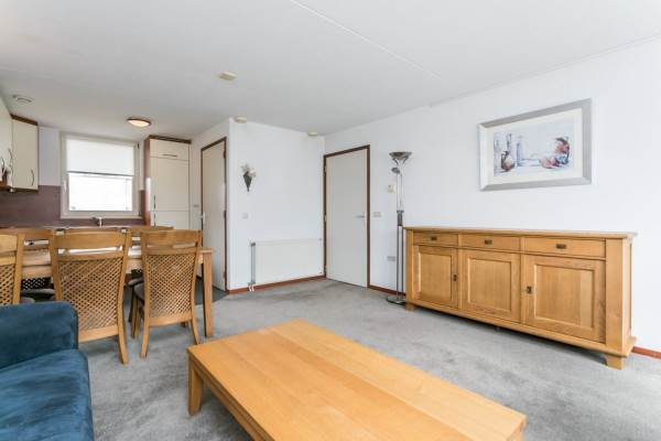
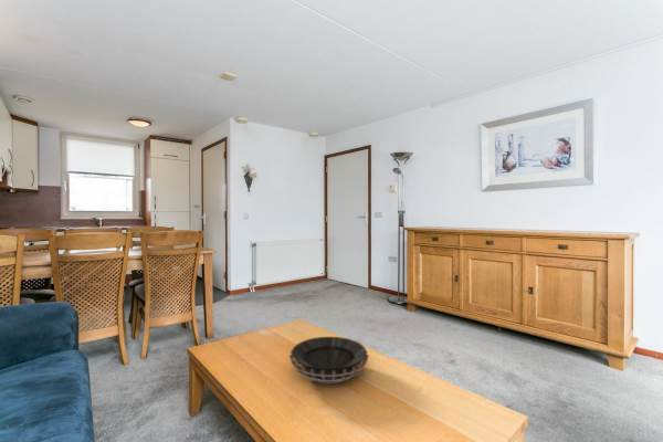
+ decorative bowl [288,336,370,385]
